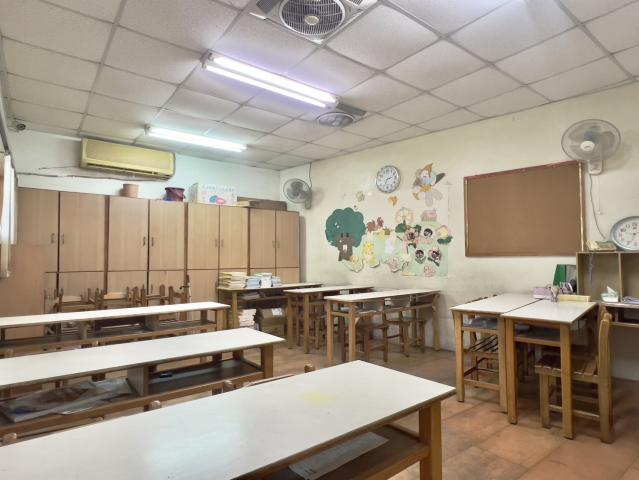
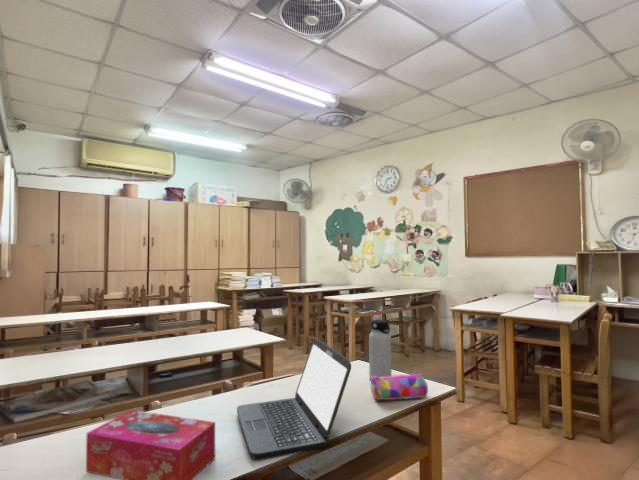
+ tissue box [85,409,216,480]
+ water bottle [368,319,392,381]
+ laptop [236,337,352,461]
+ pencil case [370,373,429,401]
